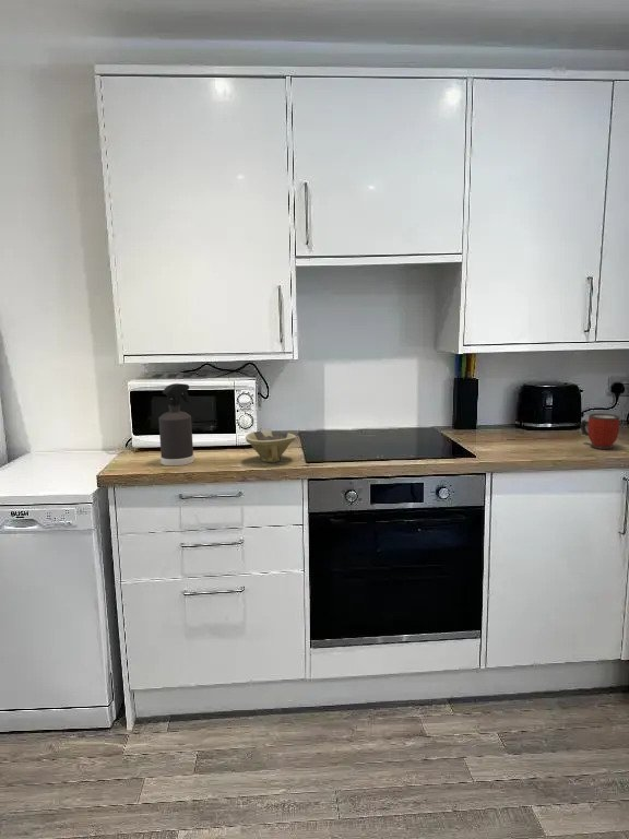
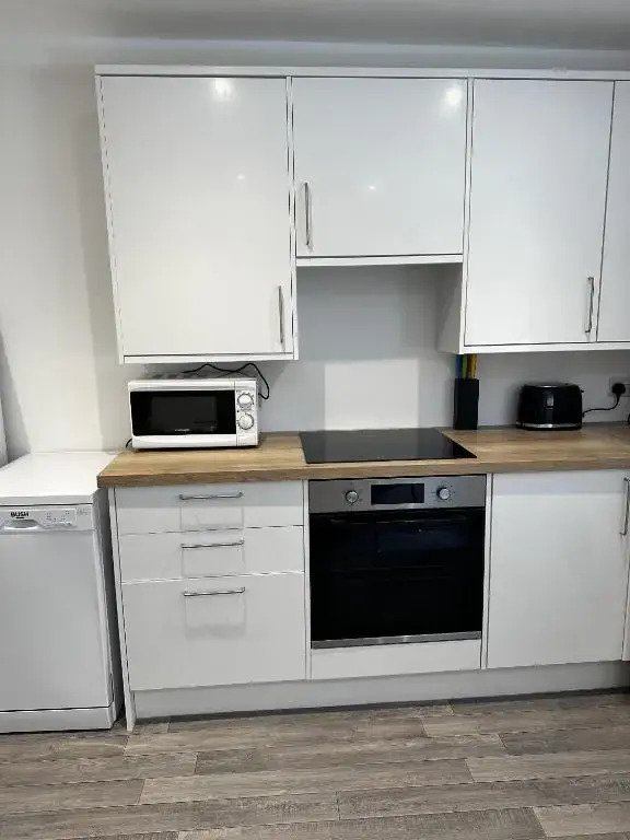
- spray bottle [157,382,195,466]
- bowl [245,430,297,463]
- mug [579,412,620,450]
